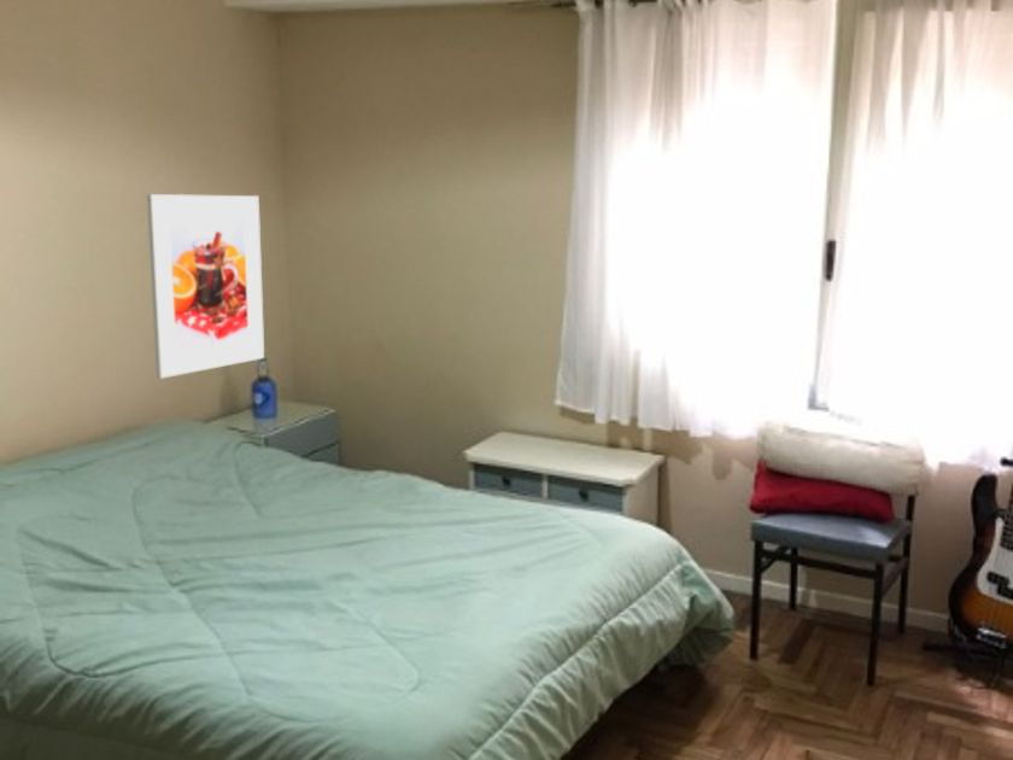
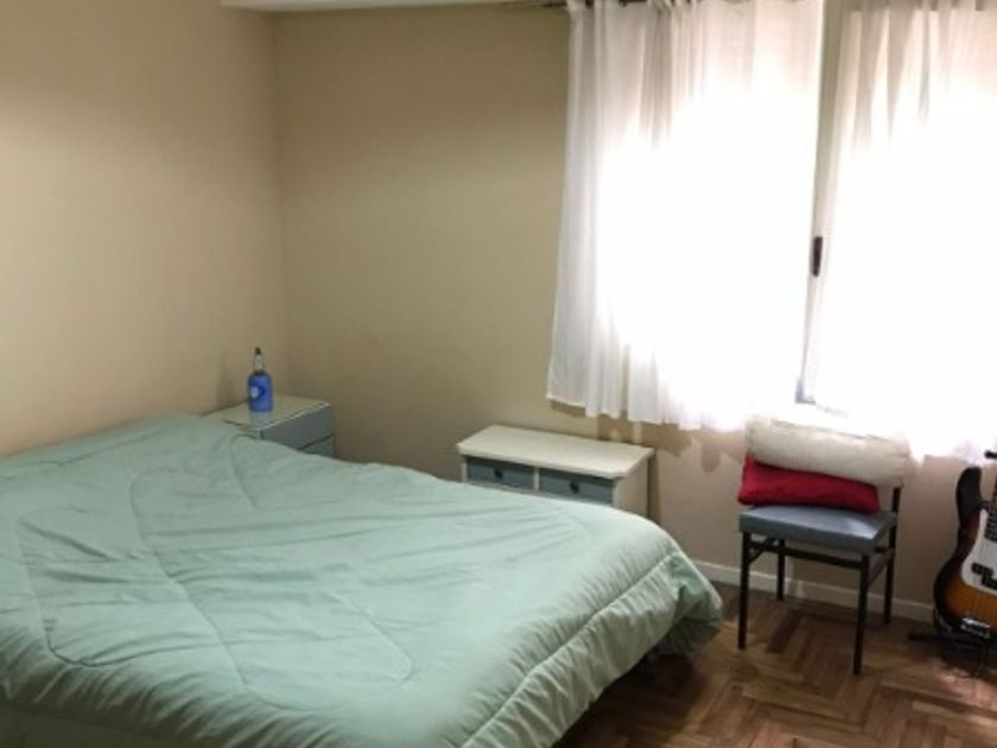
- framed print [146,193,265,380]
